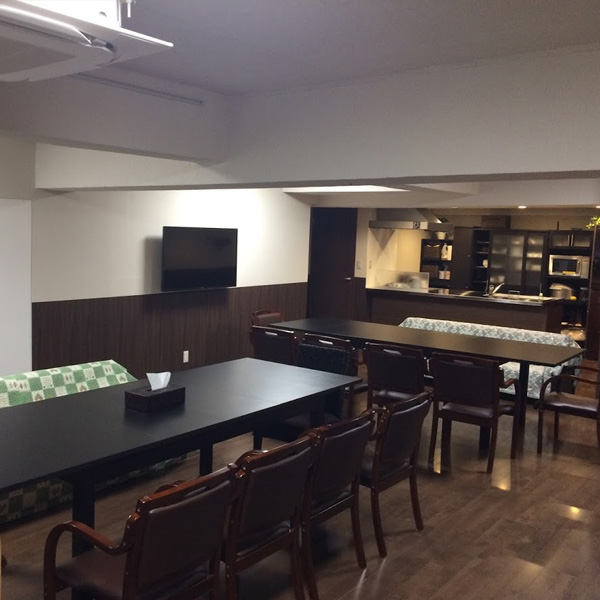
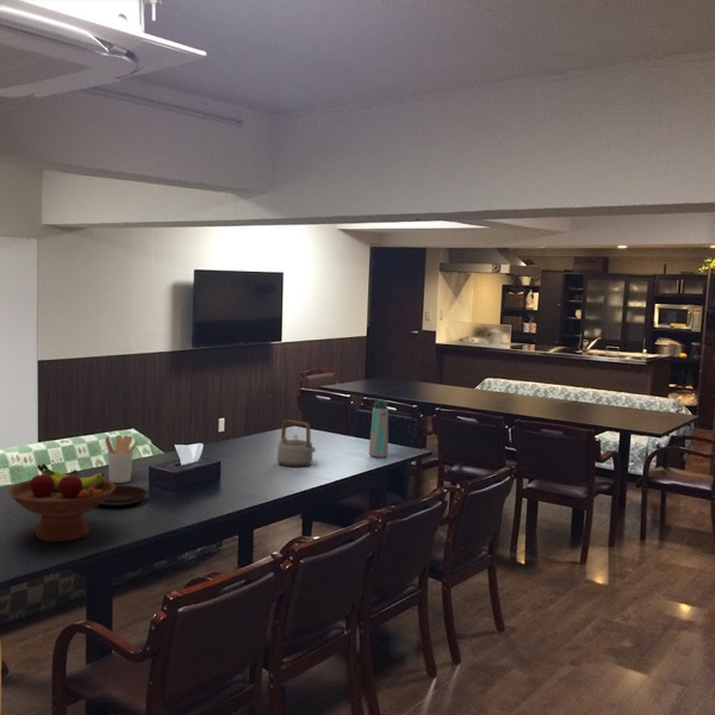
+ plate [99,485,149,508]
+ utensil holder [104,434,138,484]
+ fruit bowl [7,462,117,543]
+ water bottle [368,399,390,459]
+ teapot [276,418,317,468]
